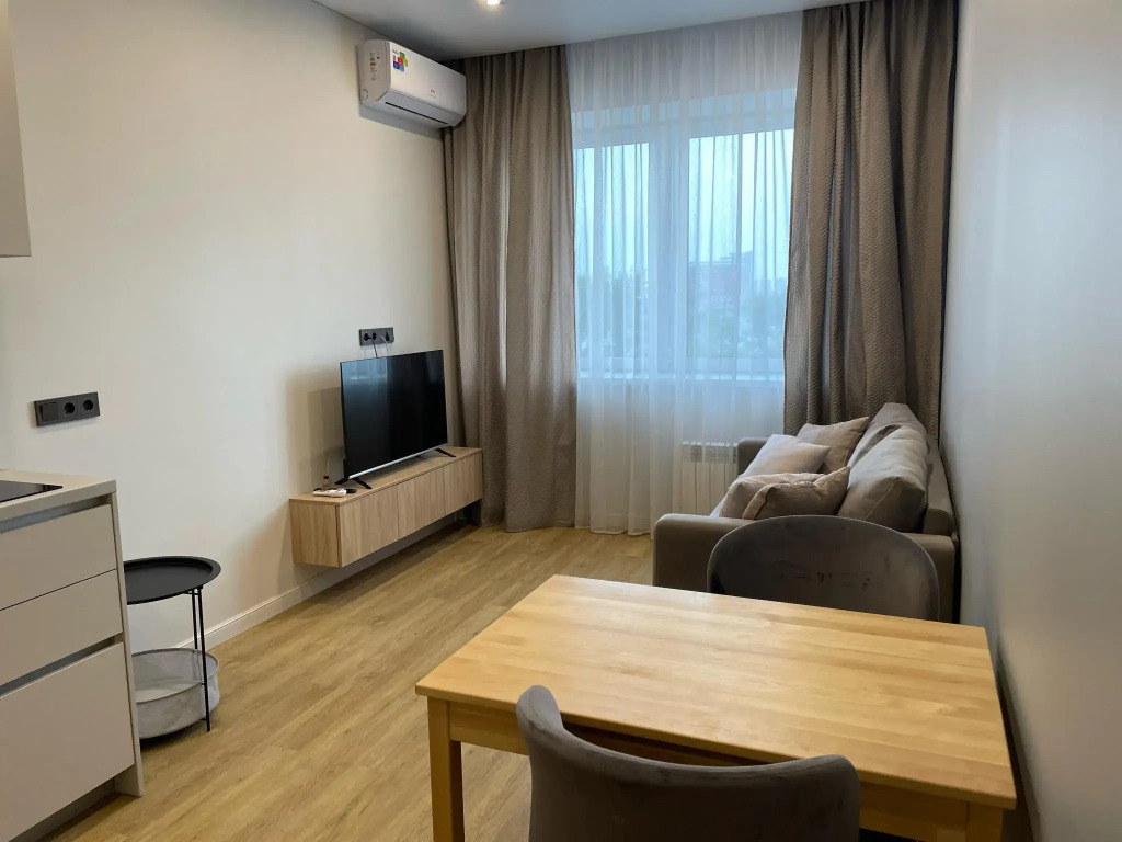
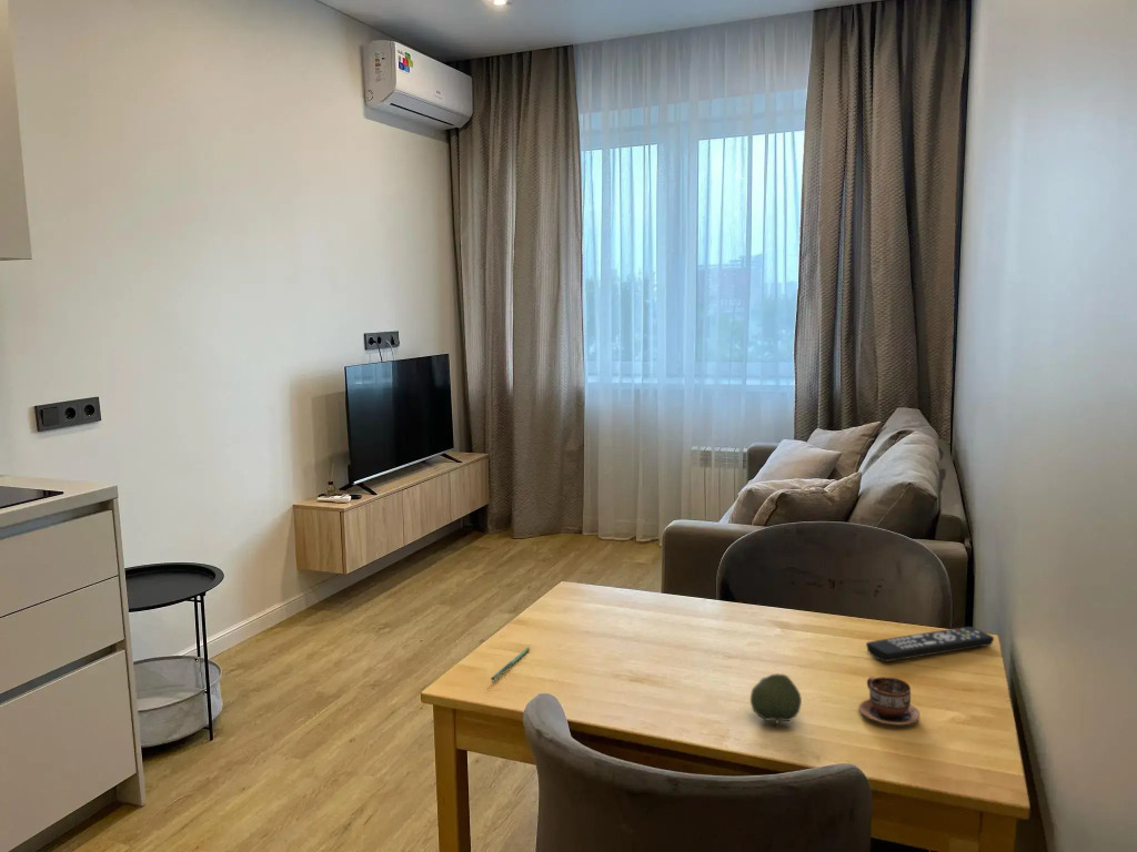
+ remote control [865,626,995,662]
+ cup [857,676,920,727]
+ fruit [749,672,803,728]
+ pen [490,646,531,681]
